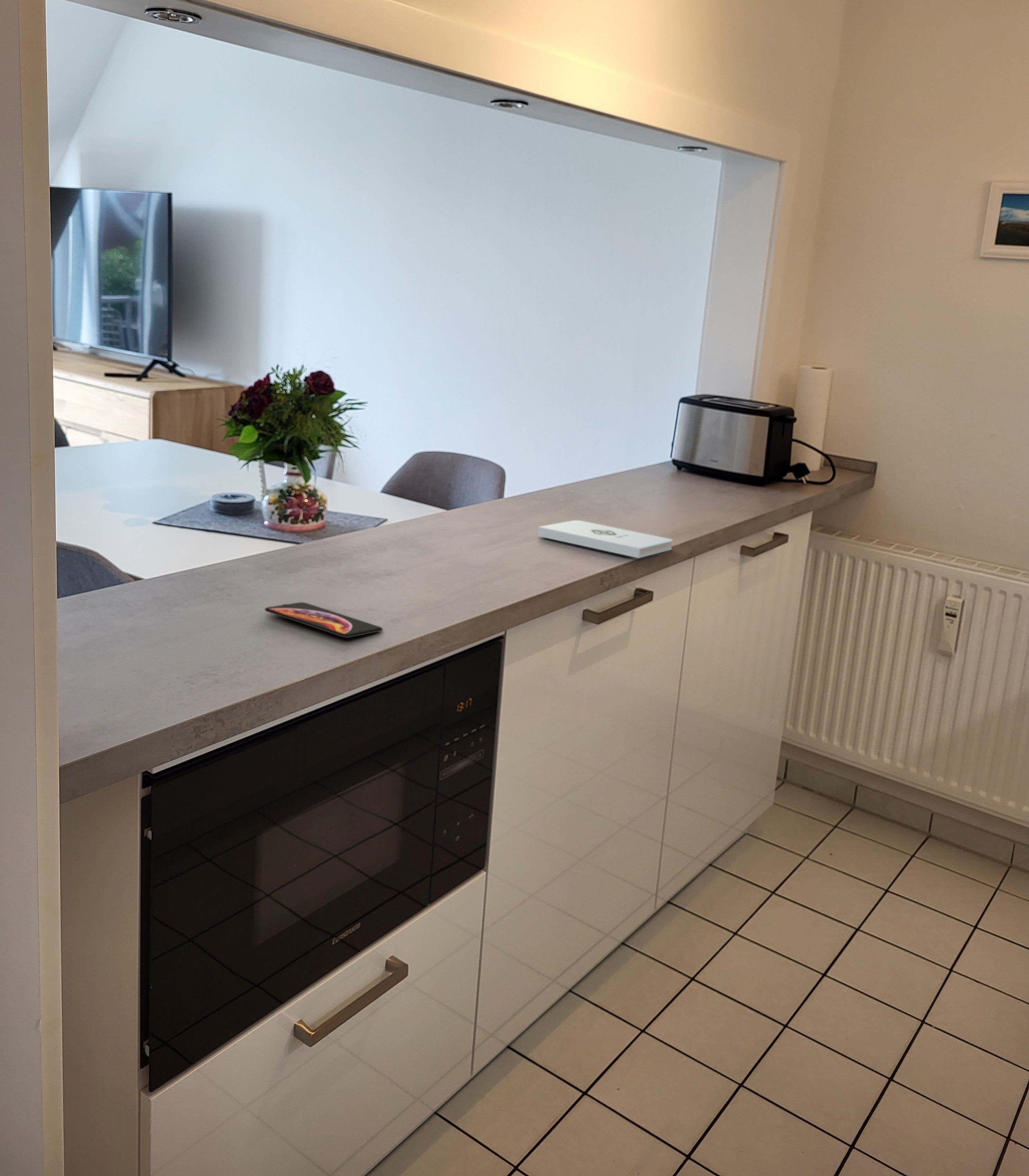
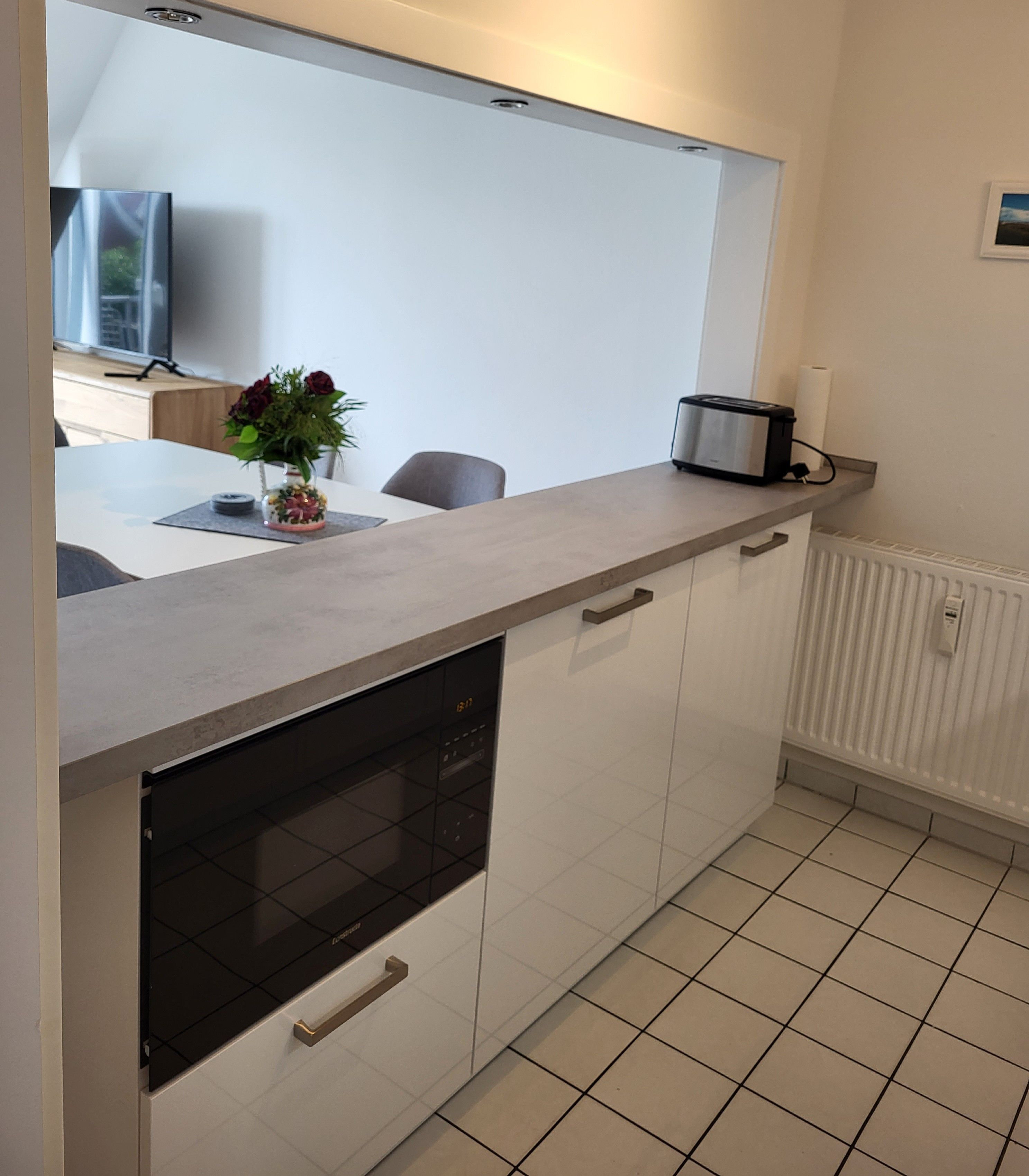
- notepad [537,520,673,558]
- smartphone [264,602,383,638]
